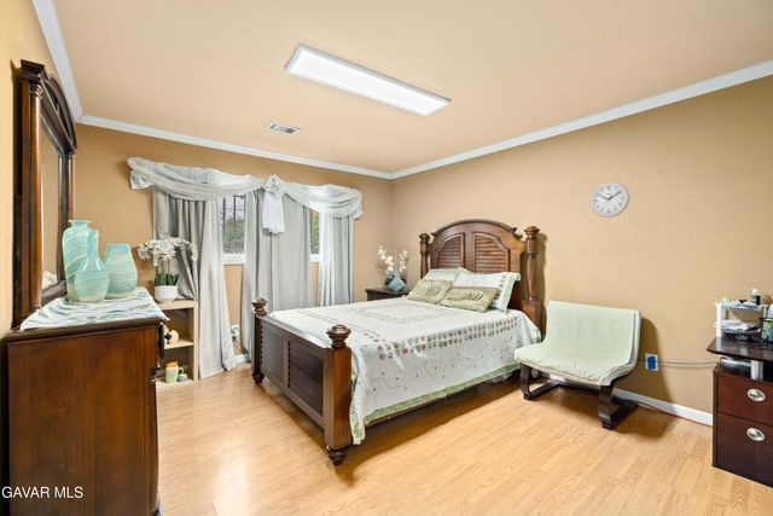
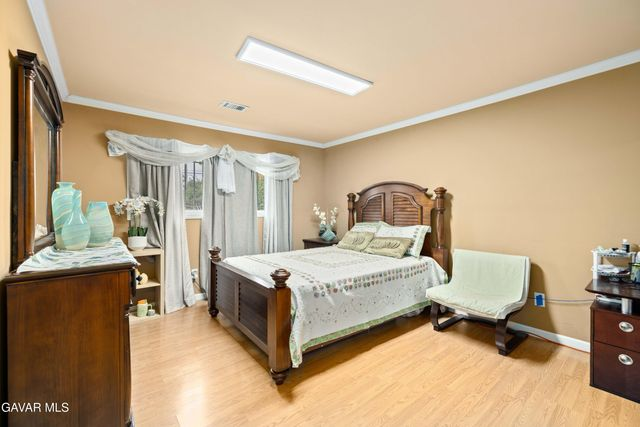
- wall clock [589,181,630,219]
